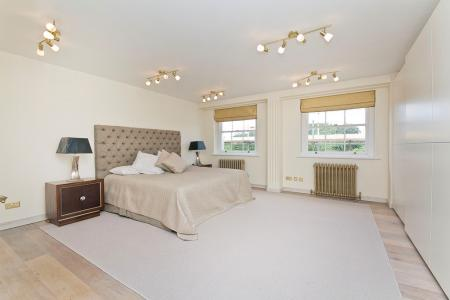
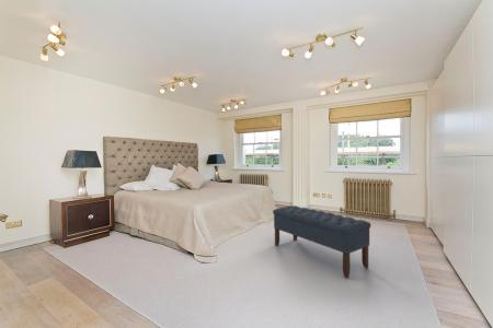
+ bench [272,204,372,279]
